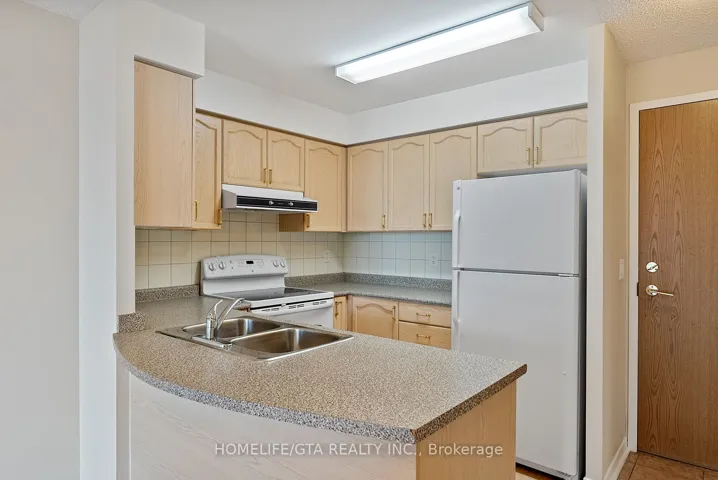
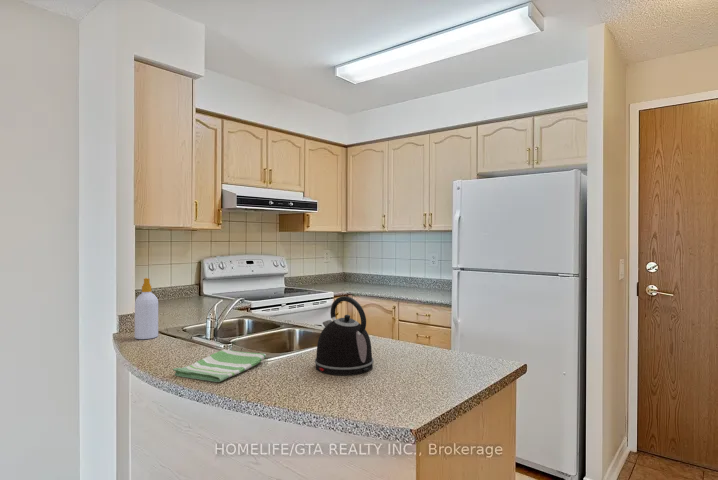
+ soap bottle [134,277,159,340]
+ dish towel [172,348,267,383]
+ kettle [314,295,375,376]
